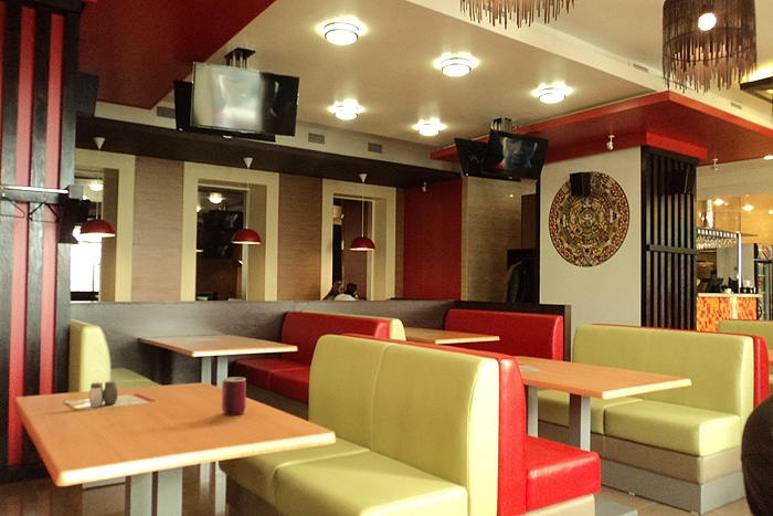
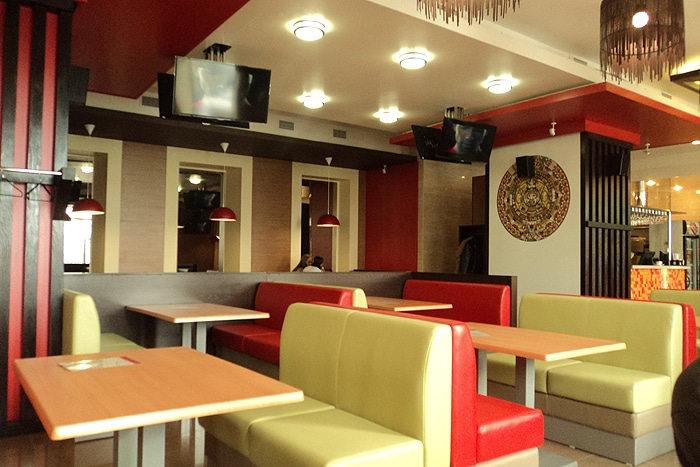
- salt and pepper shaker [88,380,118,408]
- can [221,376,247,417]
